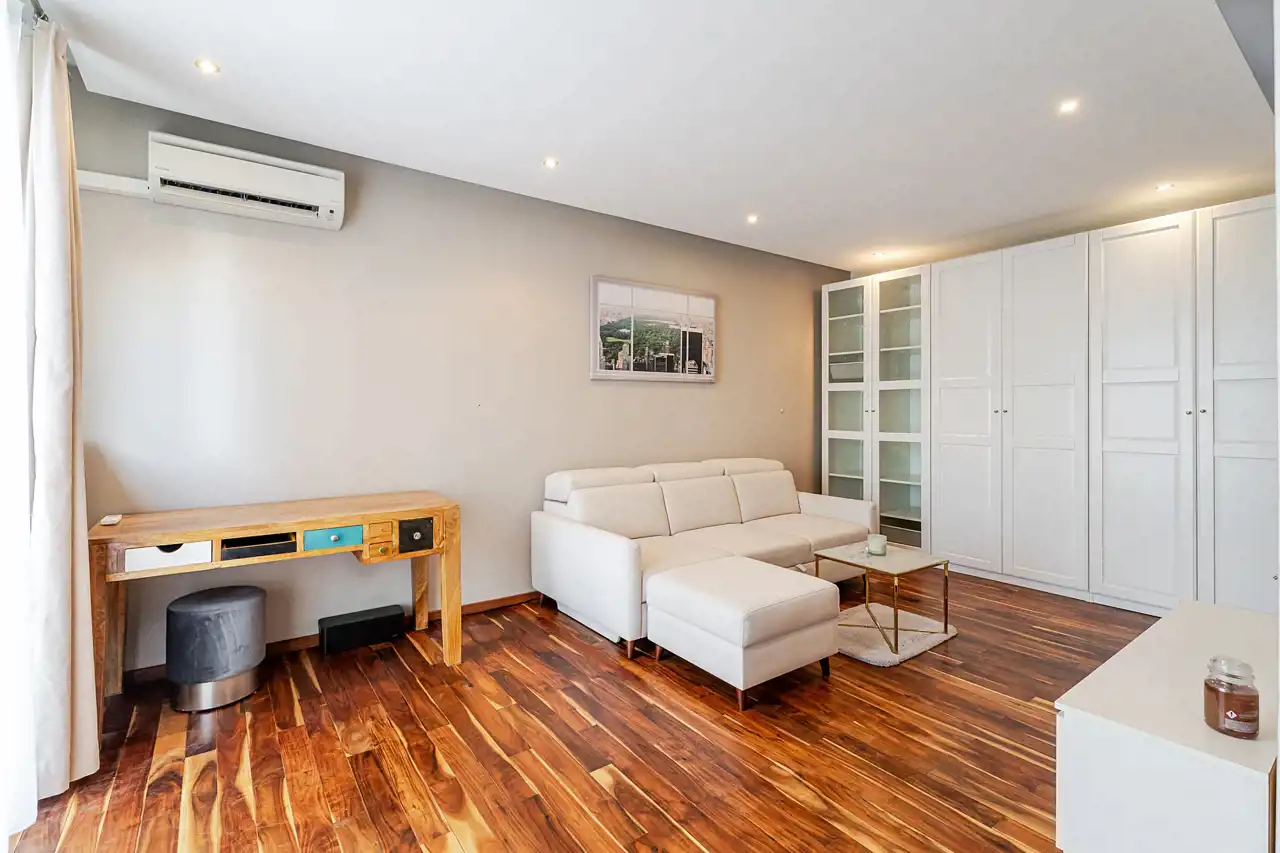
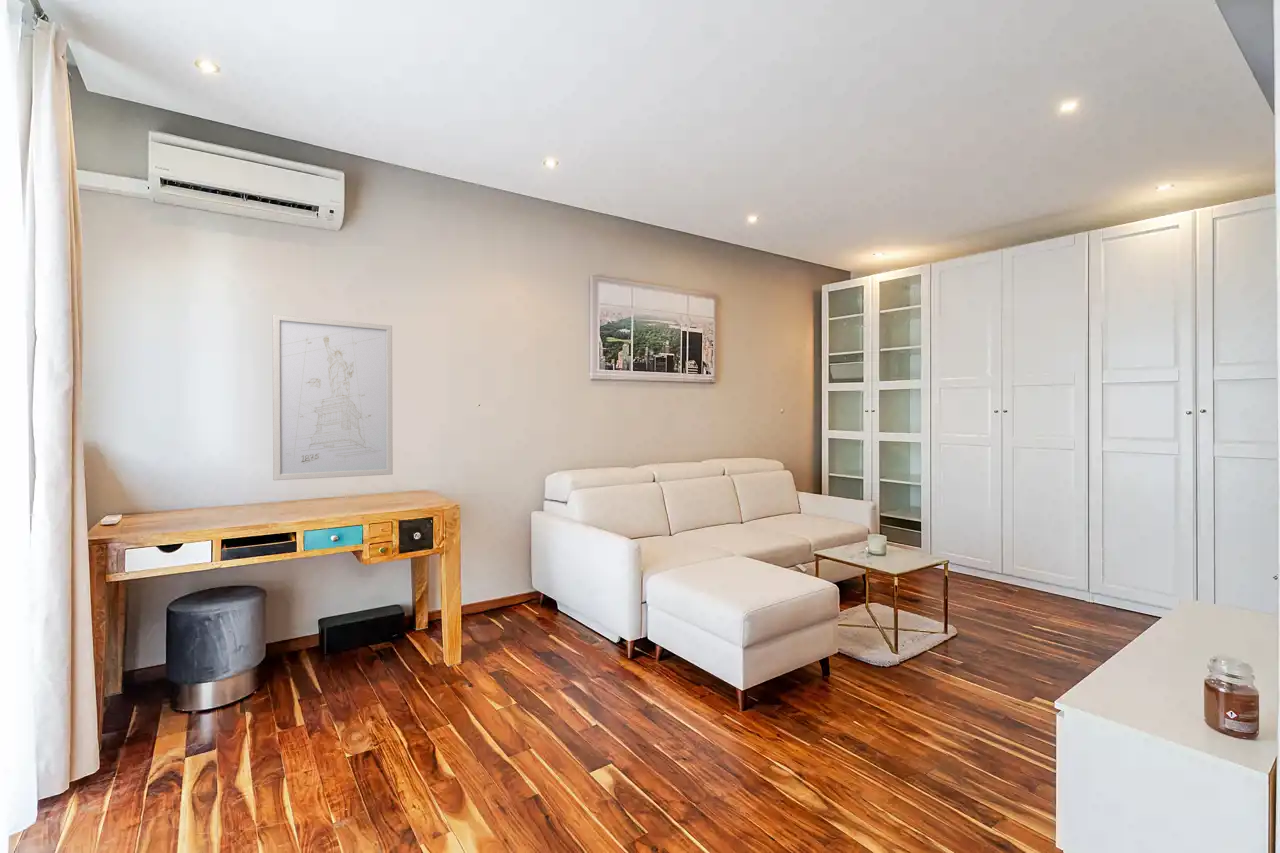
+ wall art [271,314,394,481]
